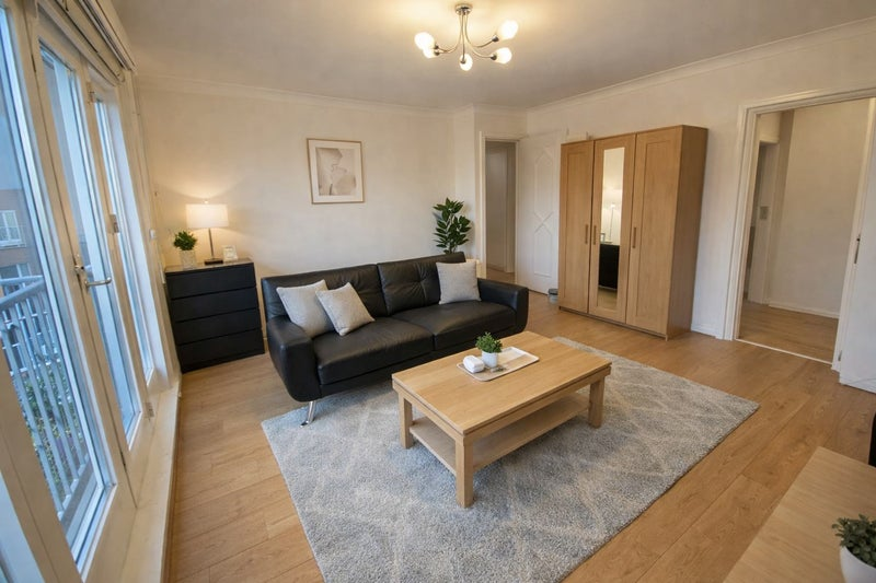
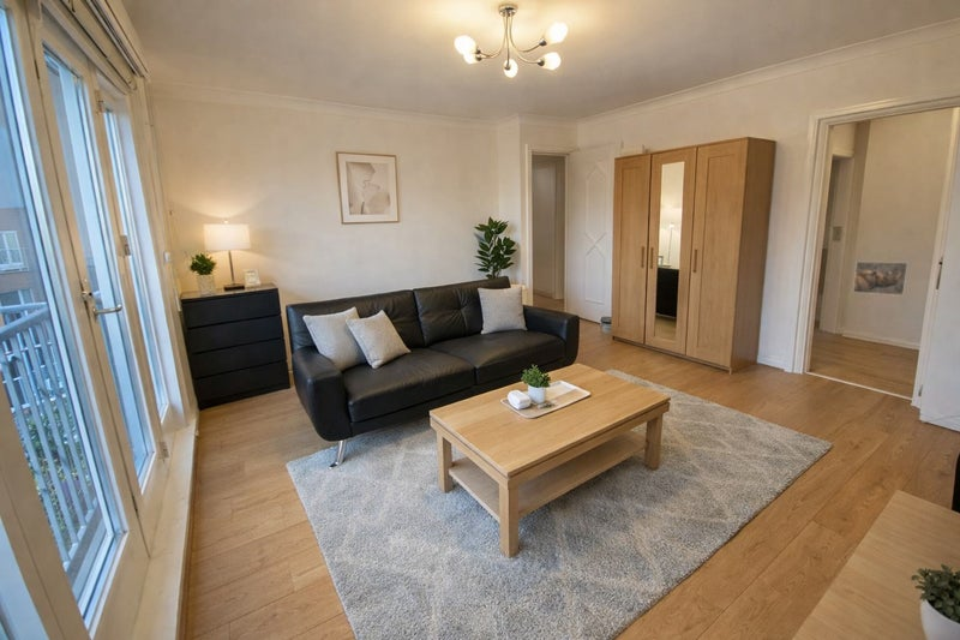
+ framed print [852,261,910,297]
